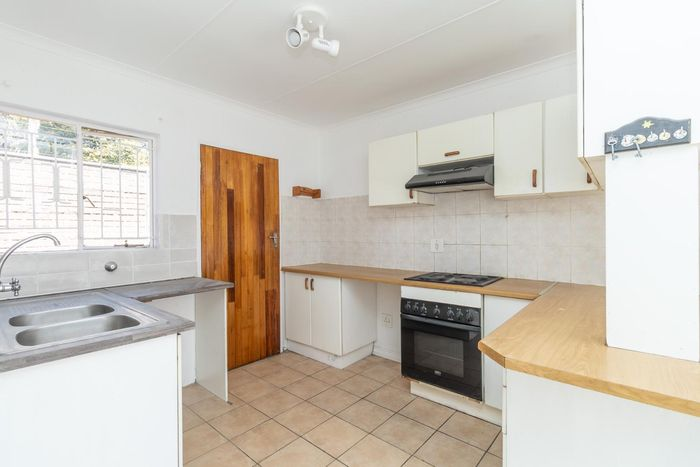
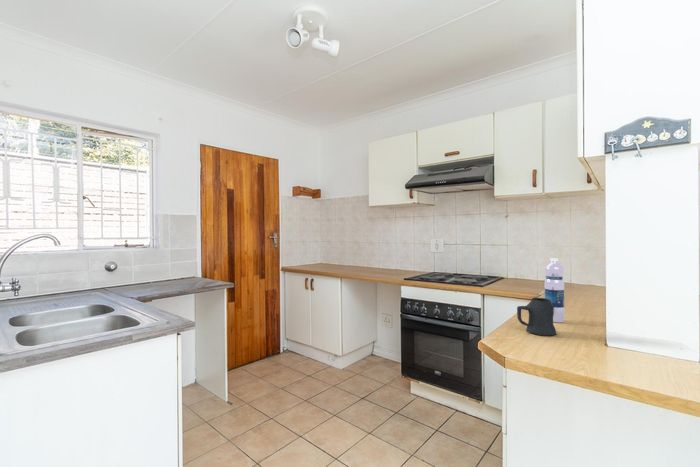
+ water bottle [543,257,566,323]
+ mug [516,297,557,337]
